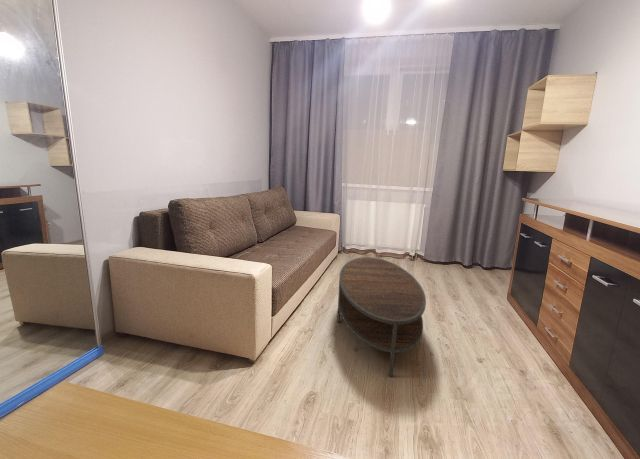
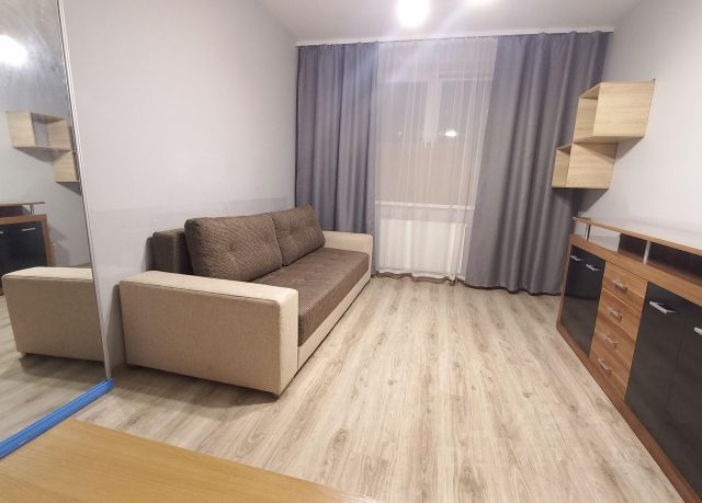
- coffee table [336,256,427,378]
